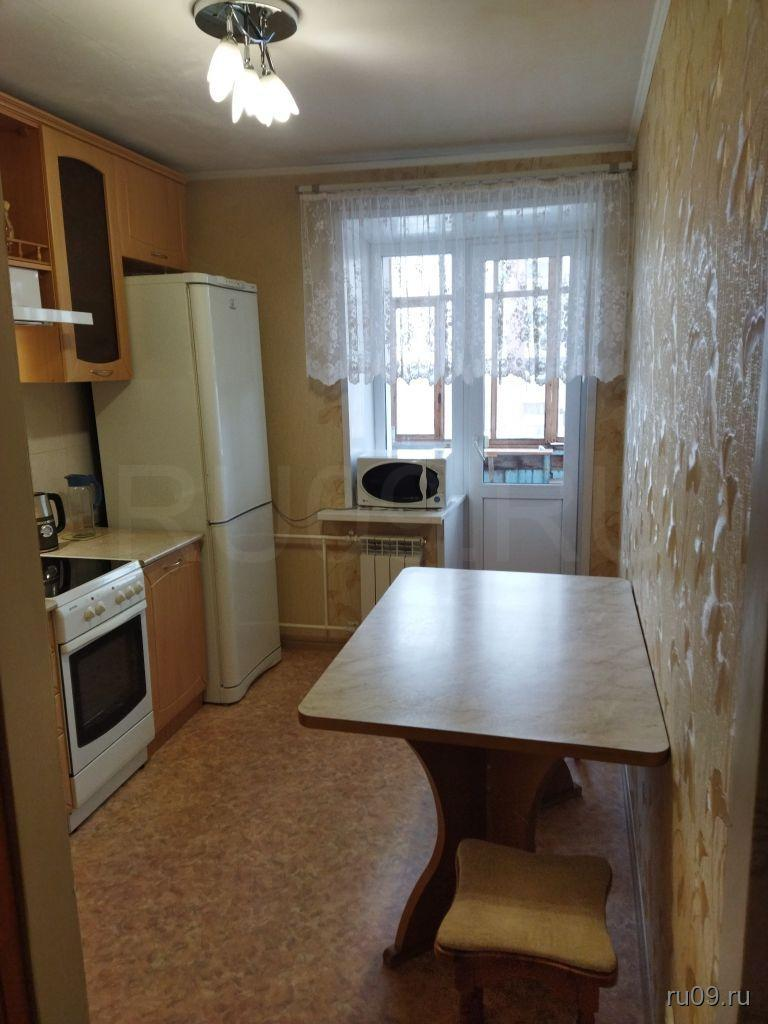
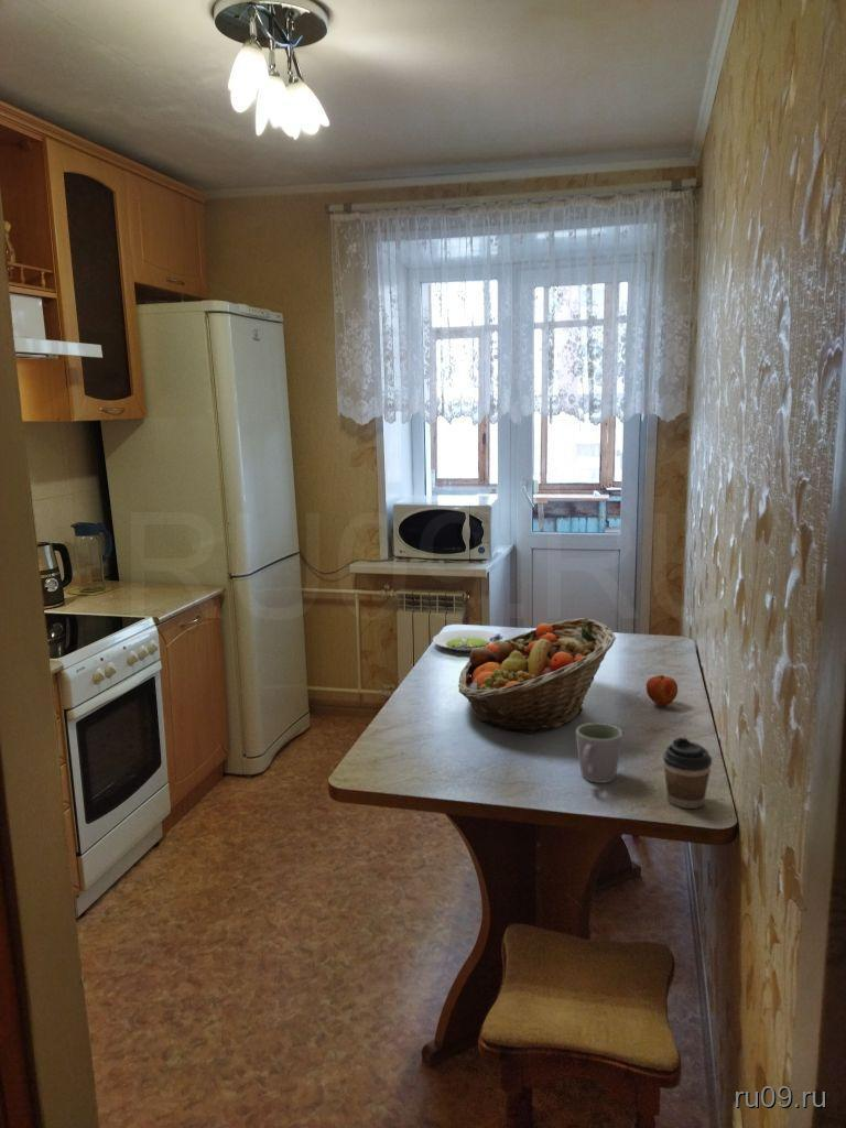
+ coffee cup [662,736,713,810]
+ fruit basket [457,617,617,735]
+ apple [646,674,679,707]
+ mug [575,722,623,784]
+ salad plate [432,629,505,652]
